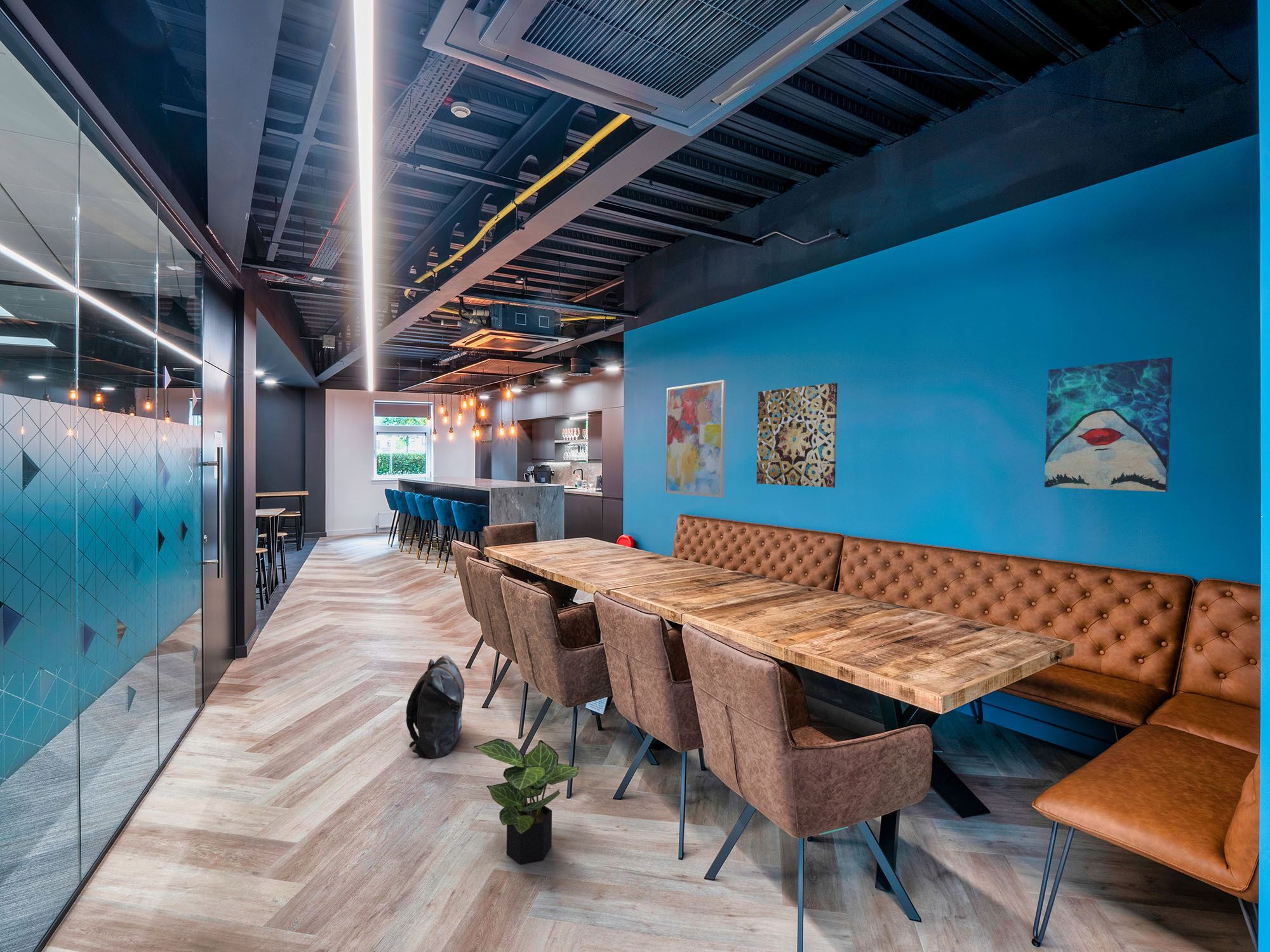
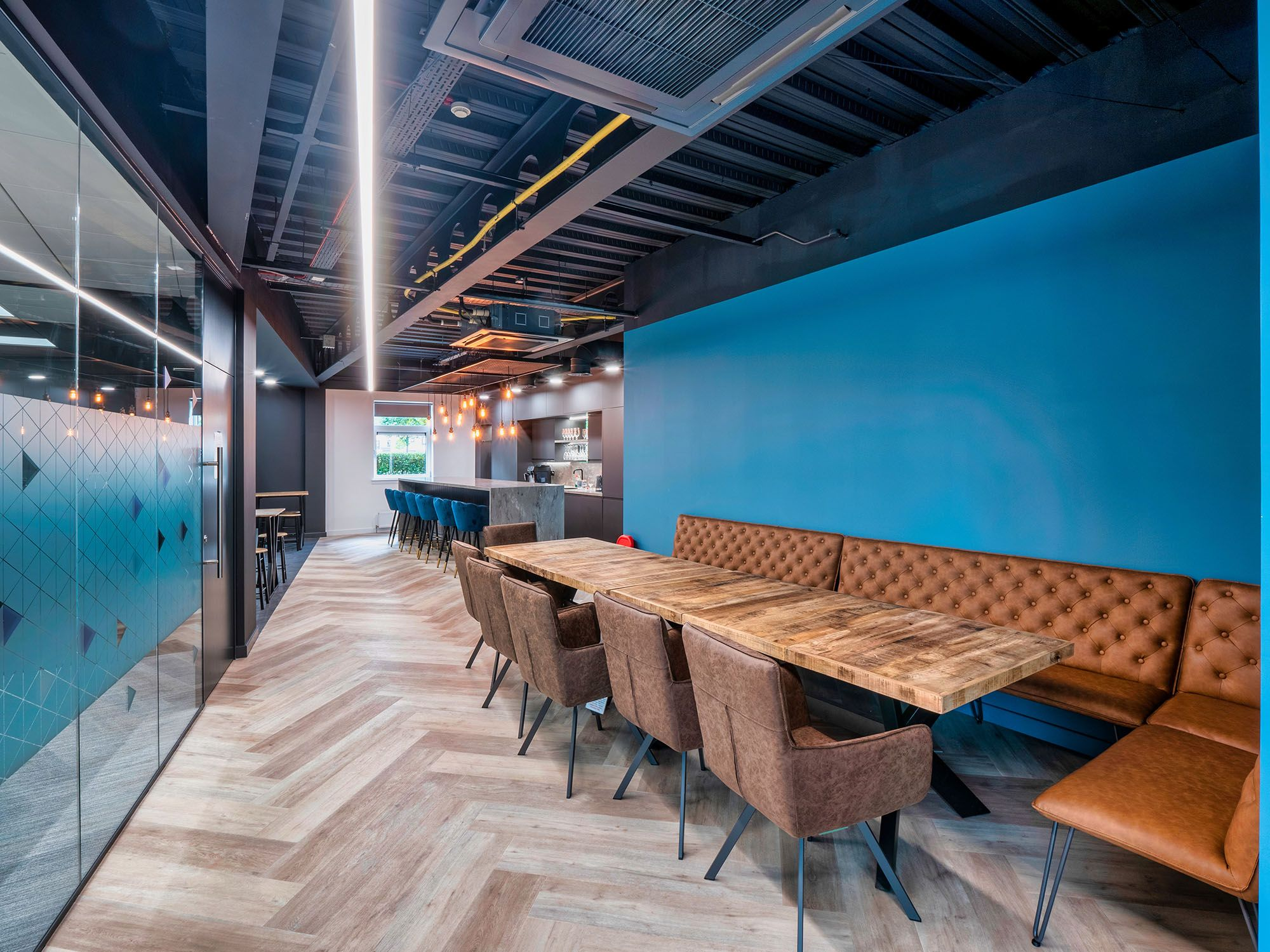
- potted plant [473,738,580,865]
- wall art [1044,357,1173,493]
- wall art [756,382,838,488]
- wall art [665,379,726,498]
- backpack [406,654,465,760]
